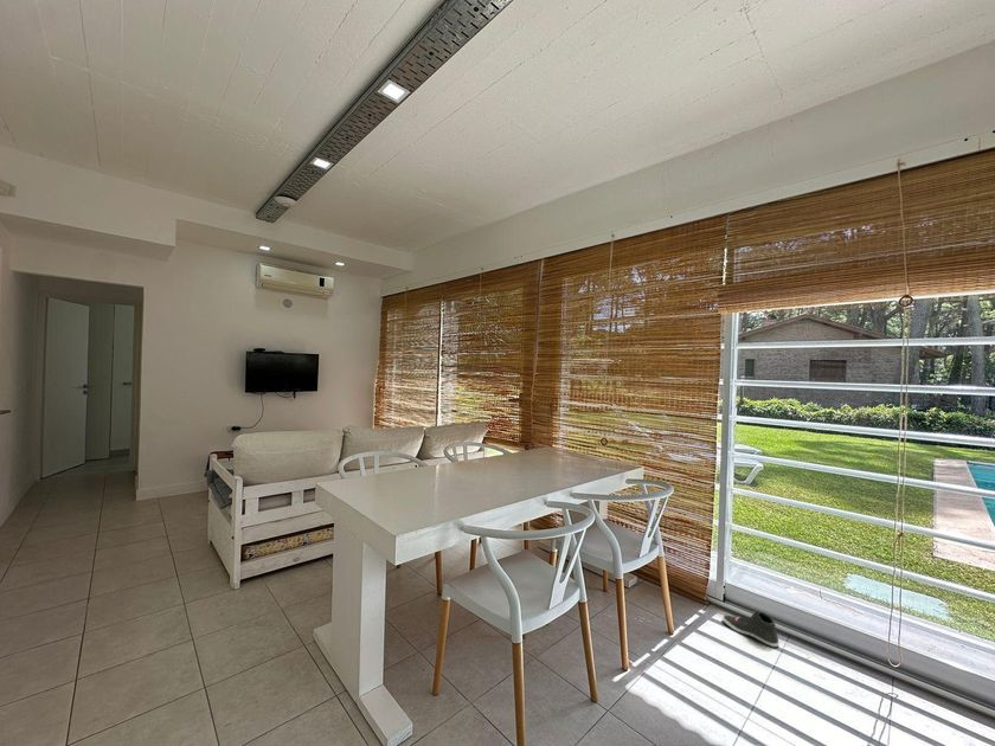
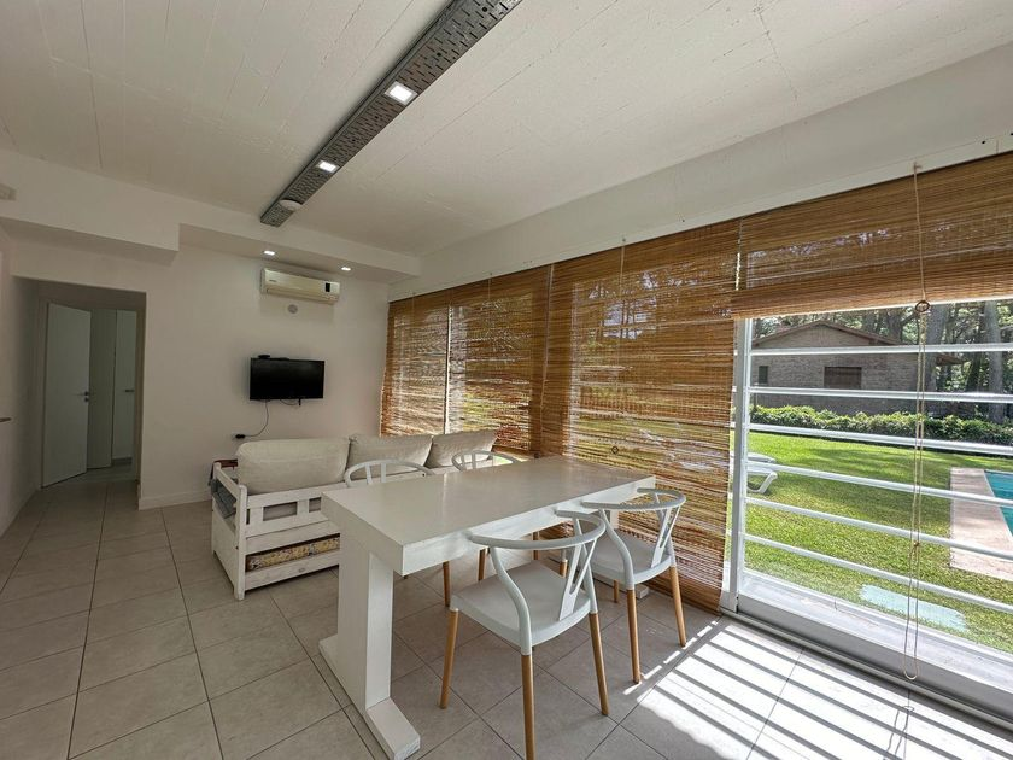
- sneaker [721,610,781,648]
